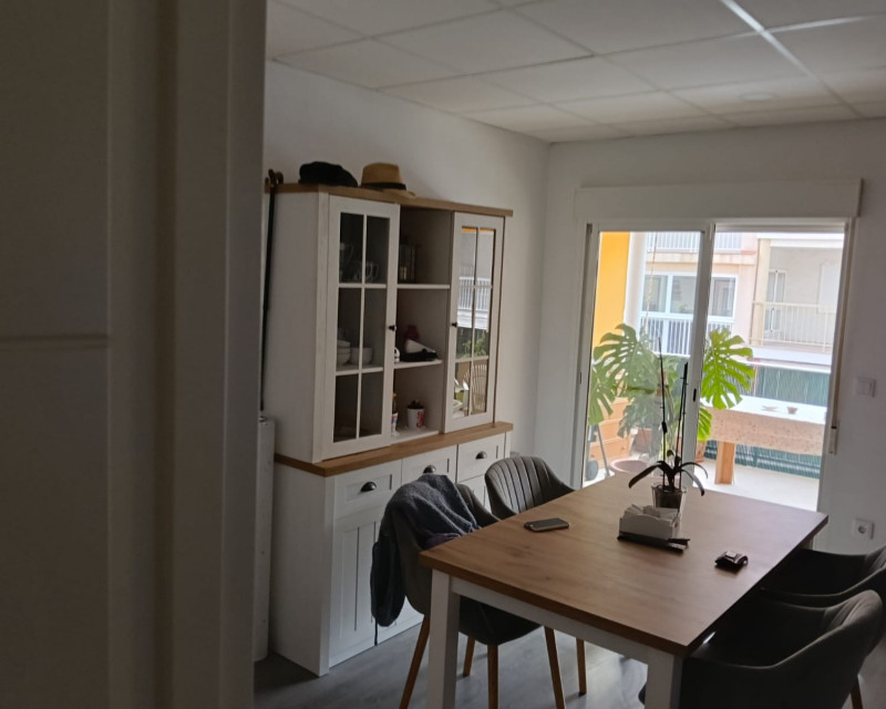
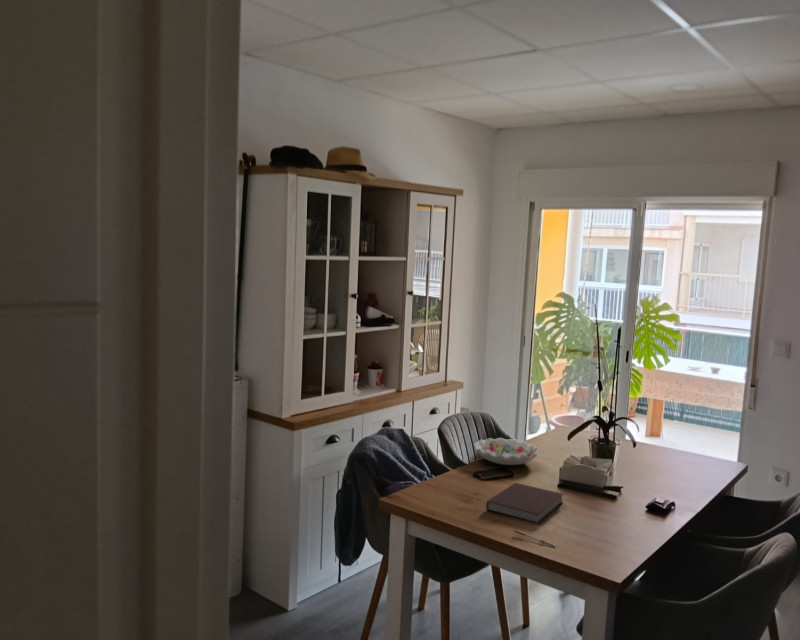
+ decorative bowl [473,437,540,466]
+ notebook [485,482,565,524]
+ pen [513,529,557,548]
